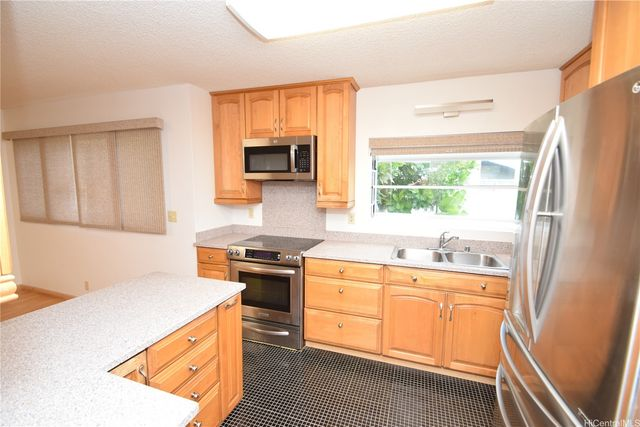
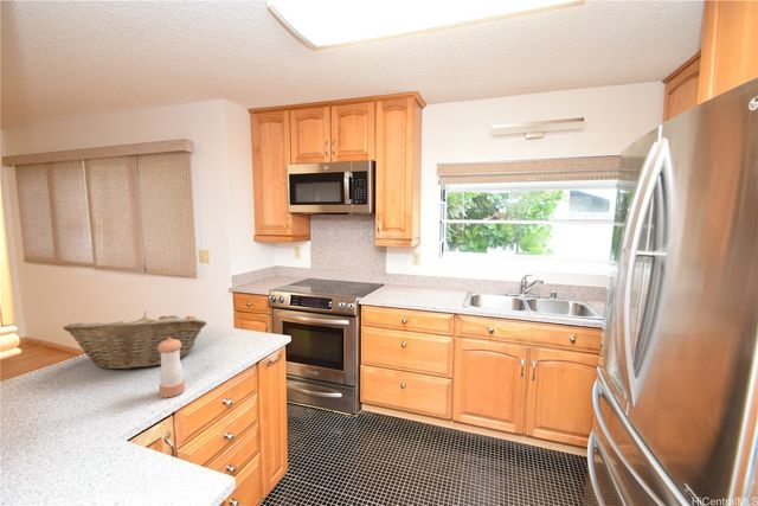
+ fruit basket [62,310,208,371]
+ pepper shaker [158,338,186,398]
